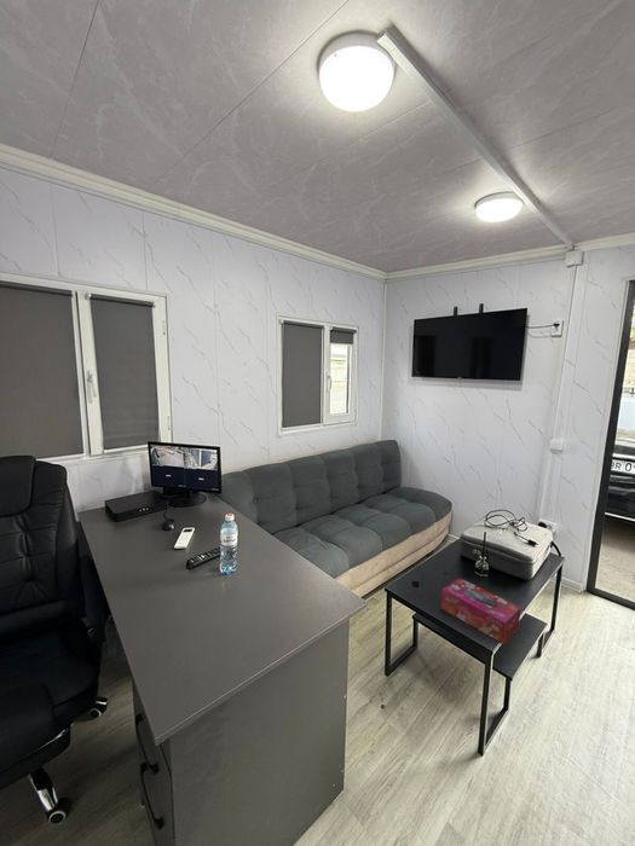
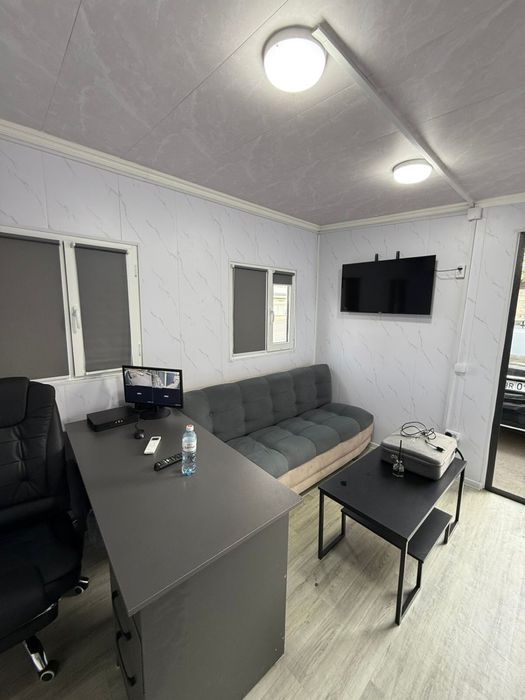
- tissue box [440,576,523,645]
